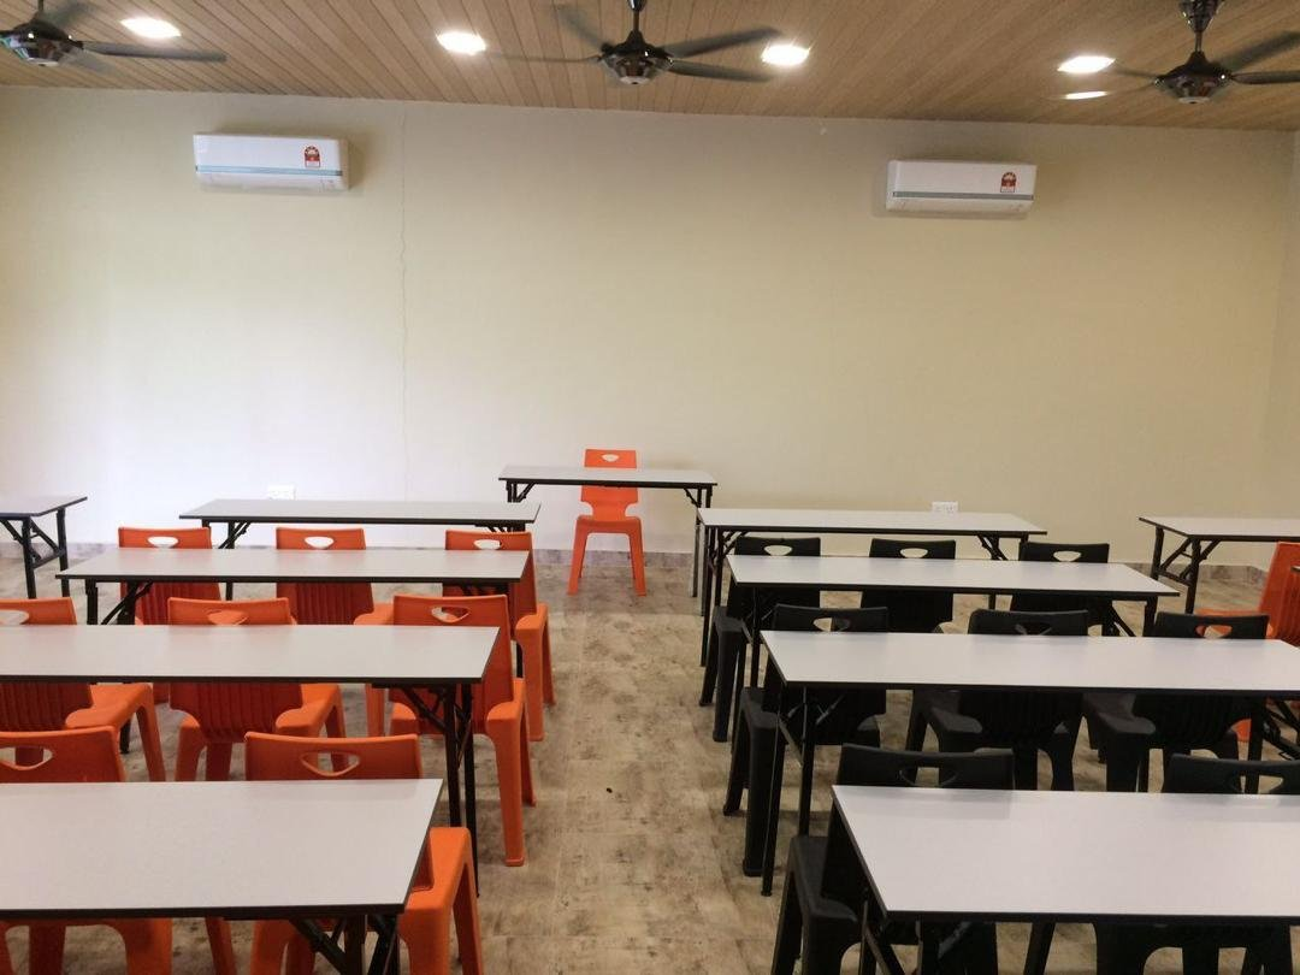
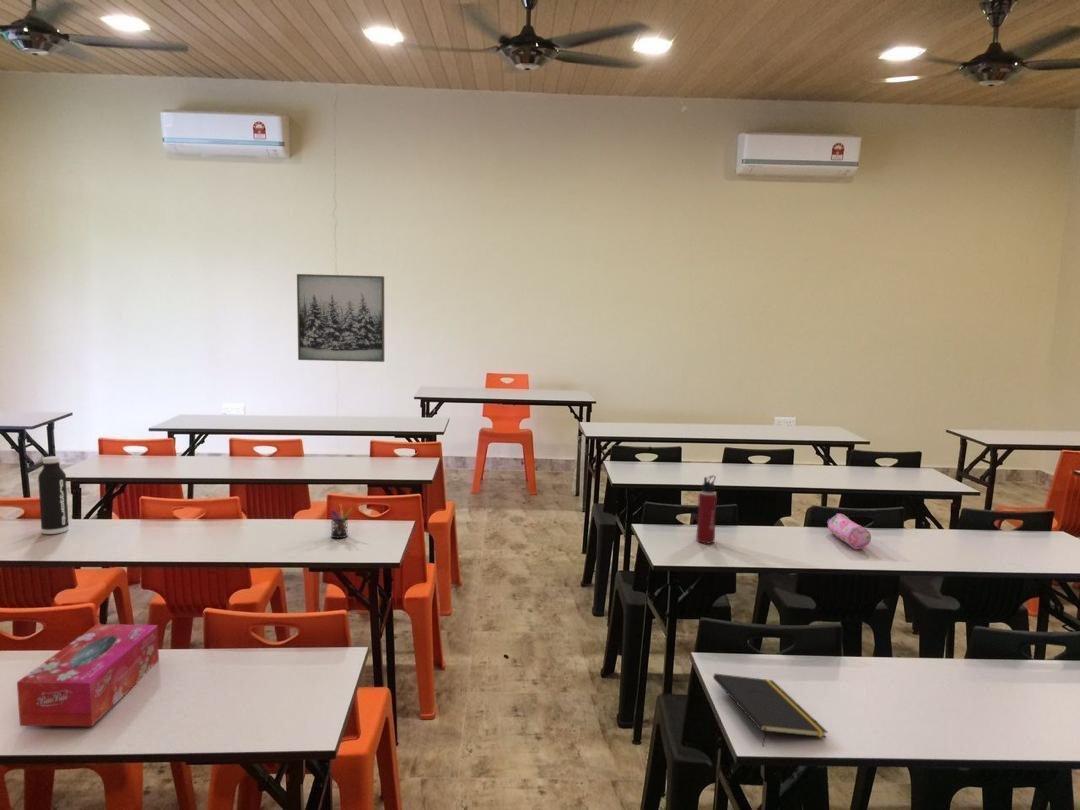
+ tissue box [16,623,160,727]
+ pen holder [329,503,353,539]
+ notepad [712,673,828,748]
+ wall art [296,273,385,363]
+ pencil case [826,513,872,550]
+ water bottle [695,475,718,545]
+ water bottle [37,455,70,535]
